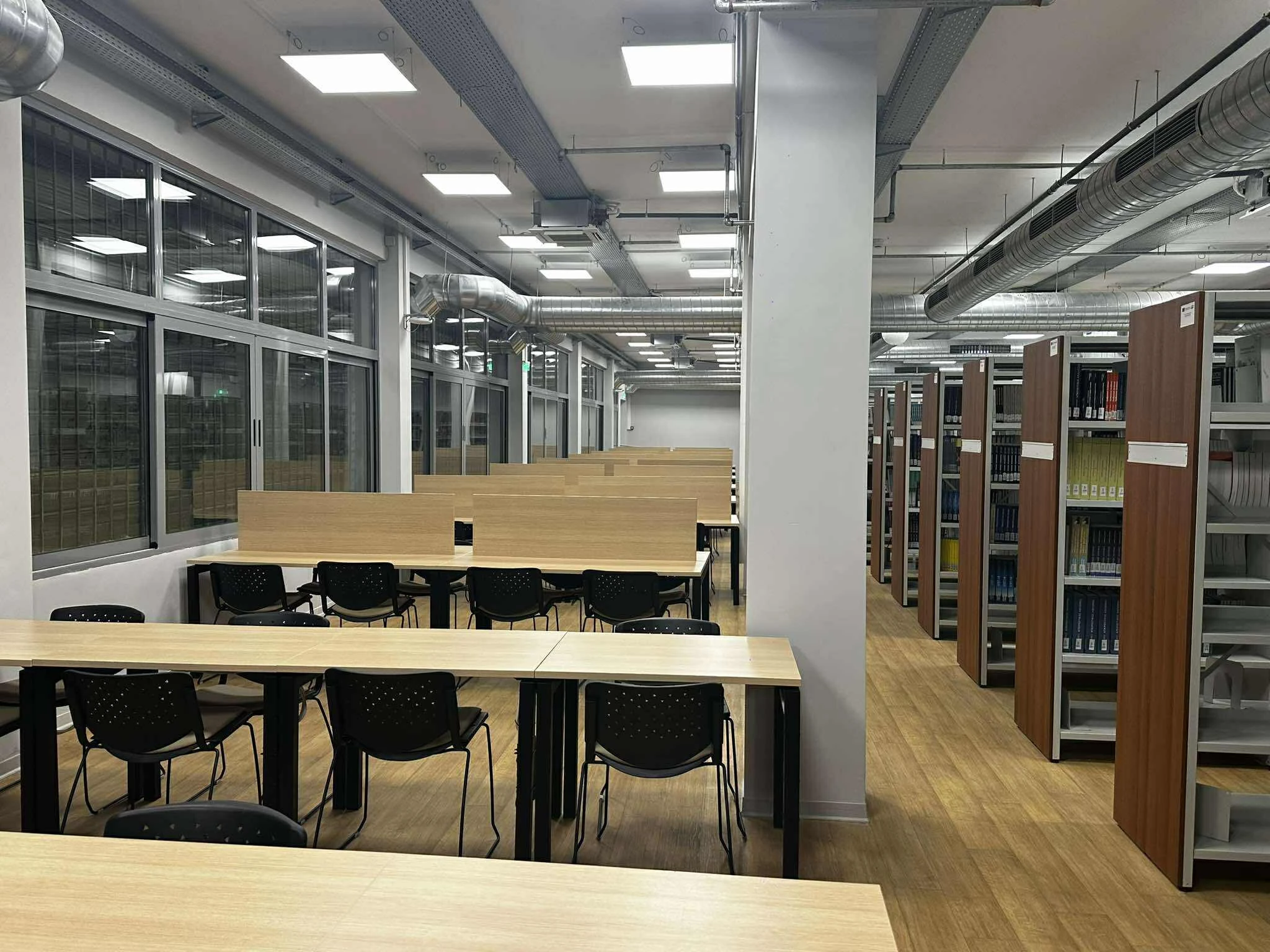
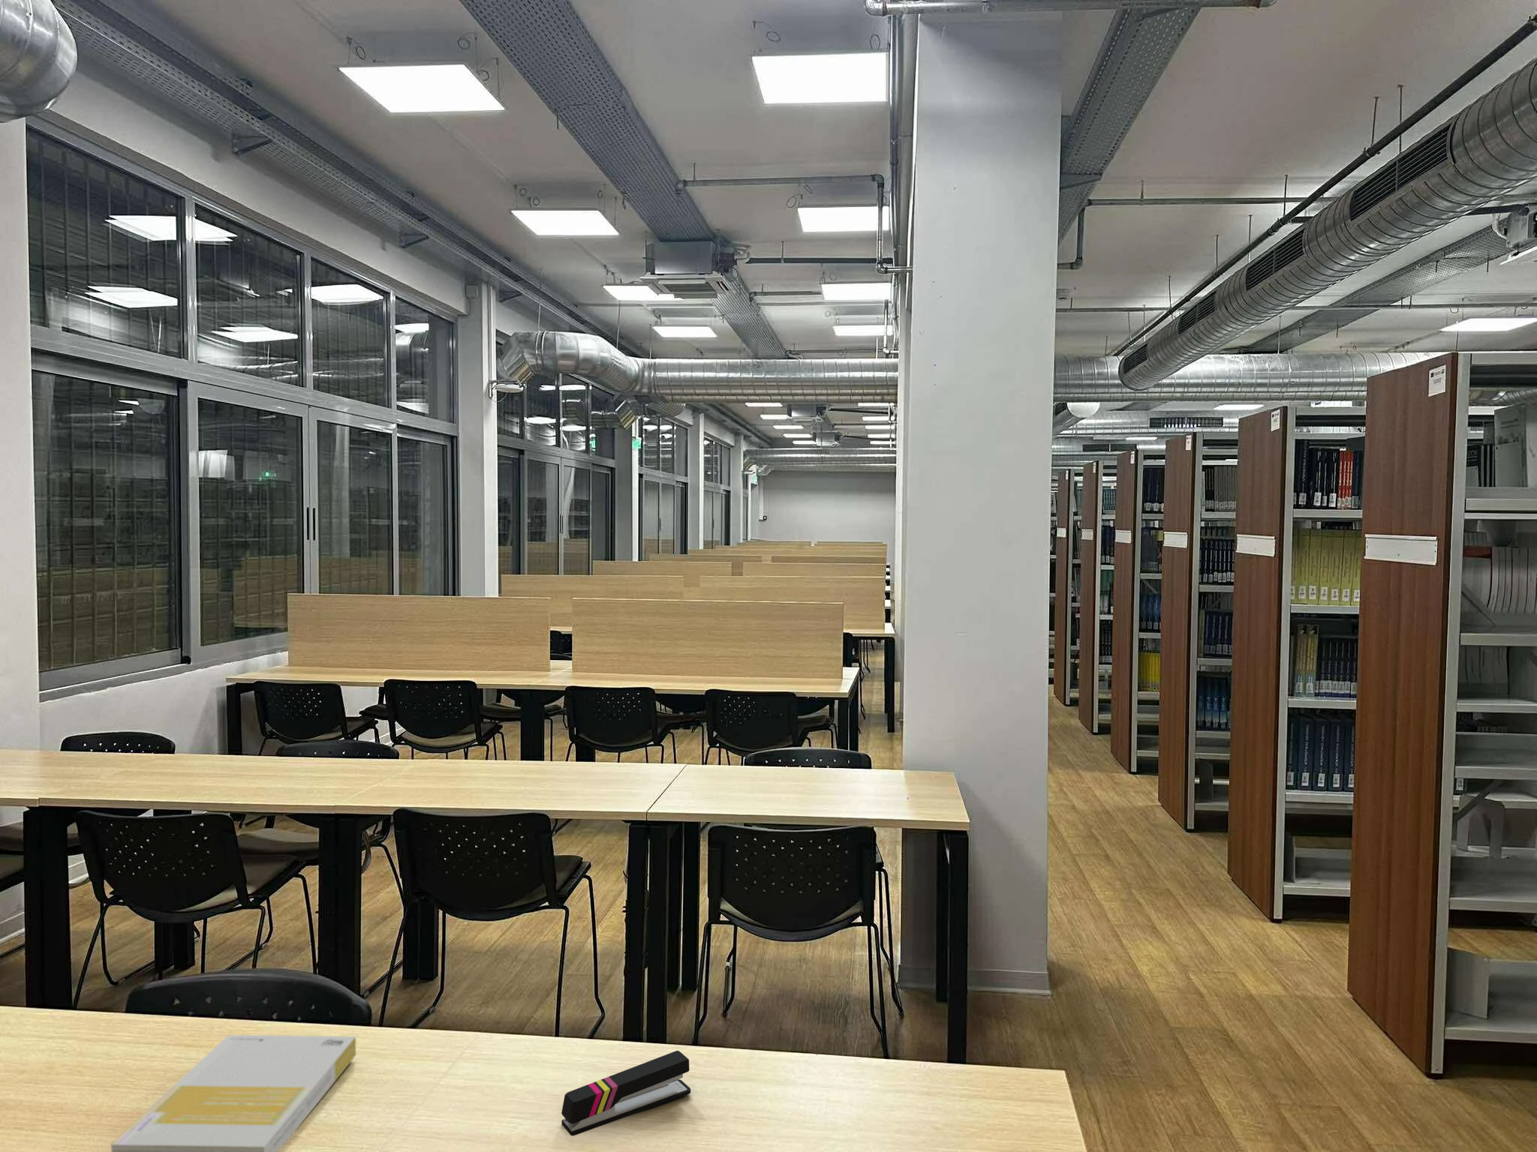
+ stapler [560,1050,691,1136]
+ book [109,1035,357,1152]
